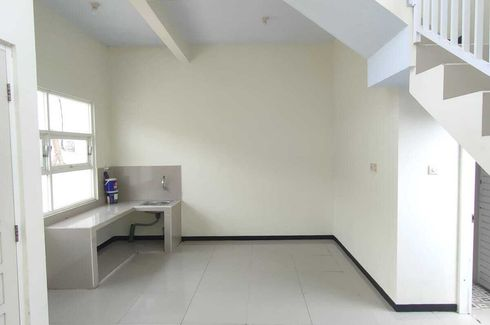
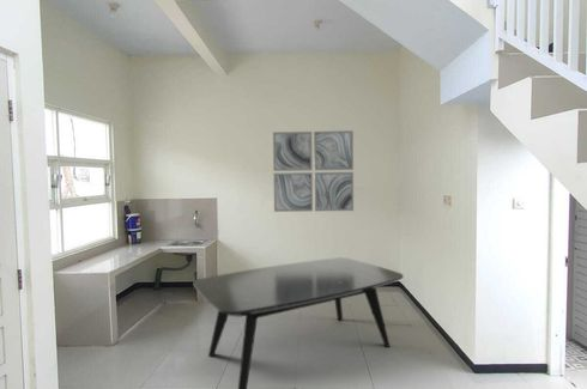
+ dining table [192,256,405,389]
+ wall art [272,129,355,213]
